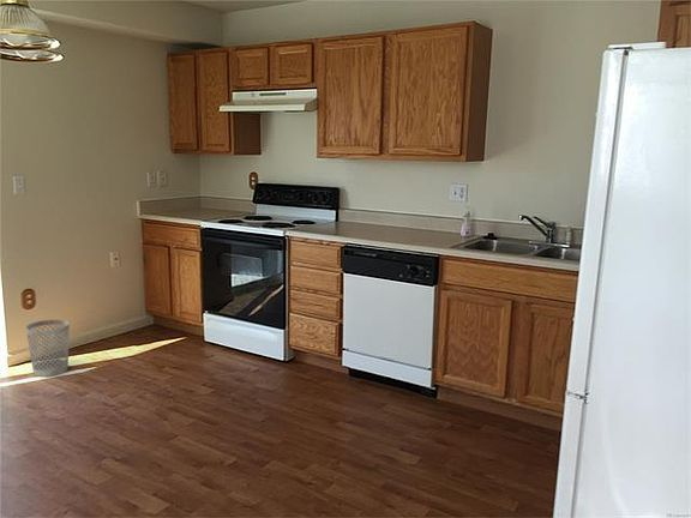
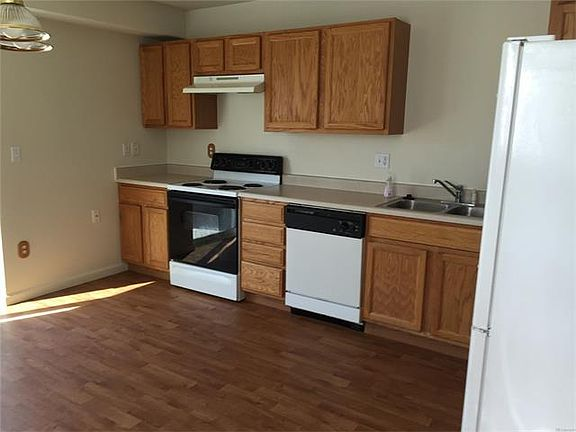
- wastebasket [24,319,71,378]
